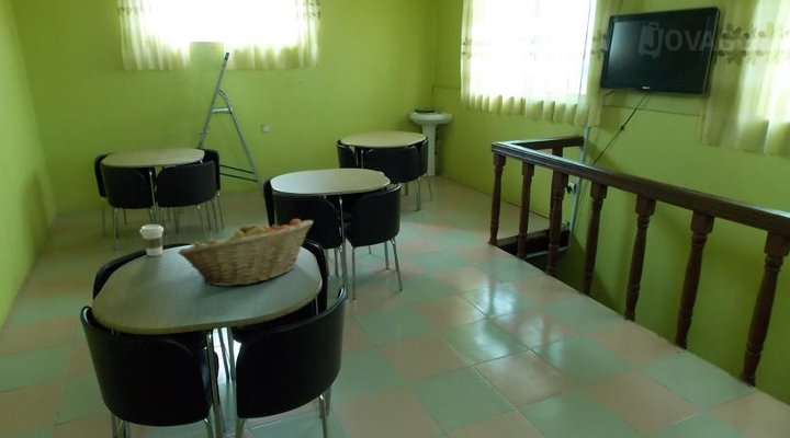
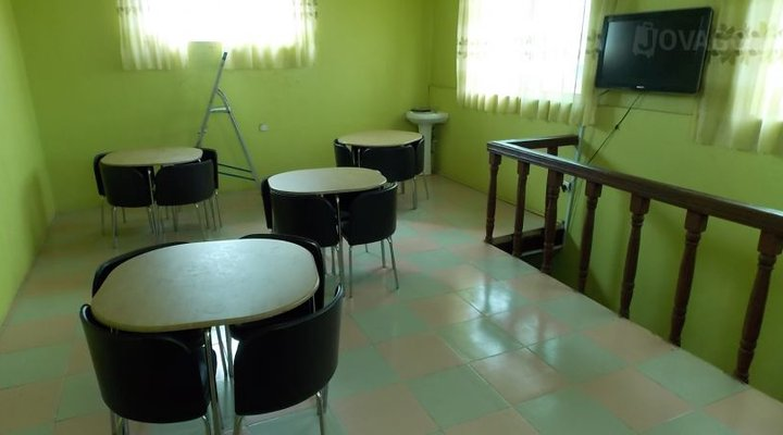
- coffee cup [139,223,165,257]
- fruit basket [177,218,314,287]
